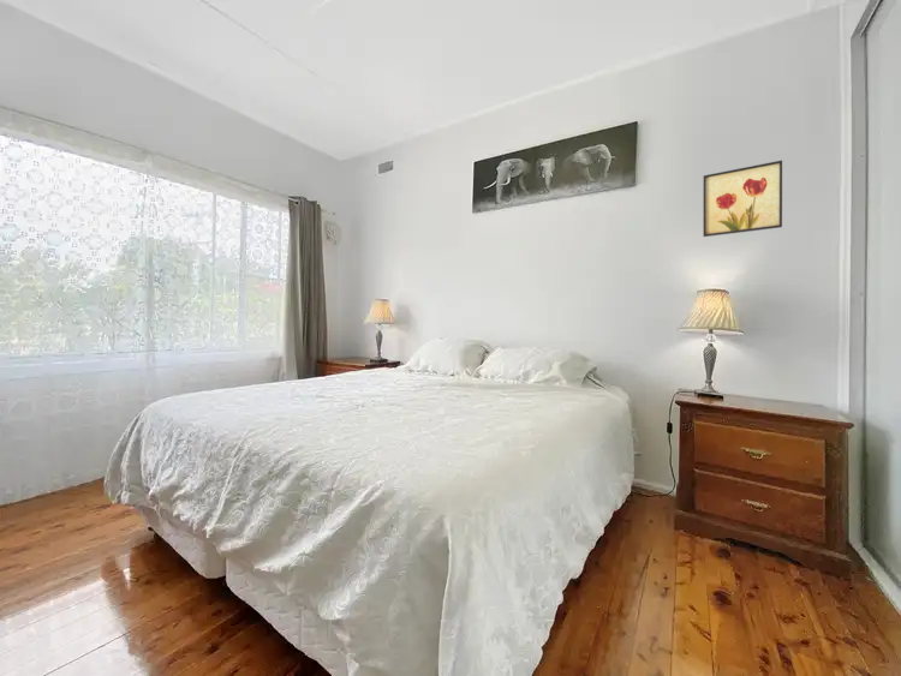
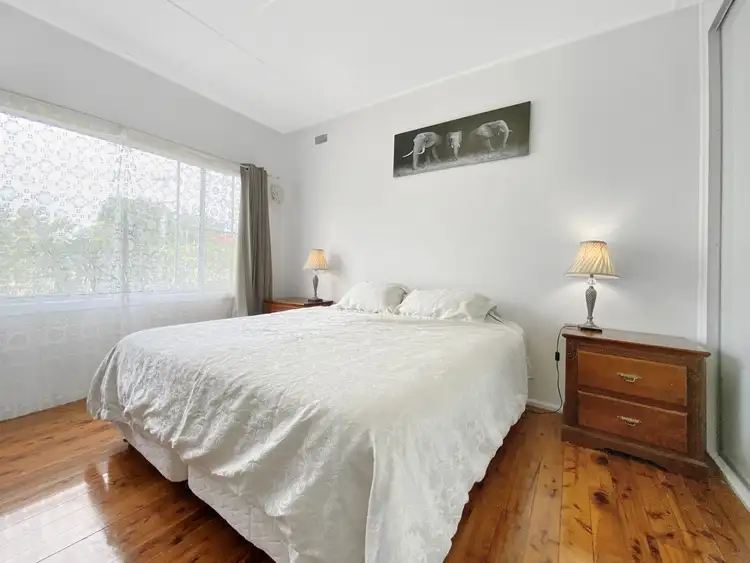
- wall art [703,160,783,238]
